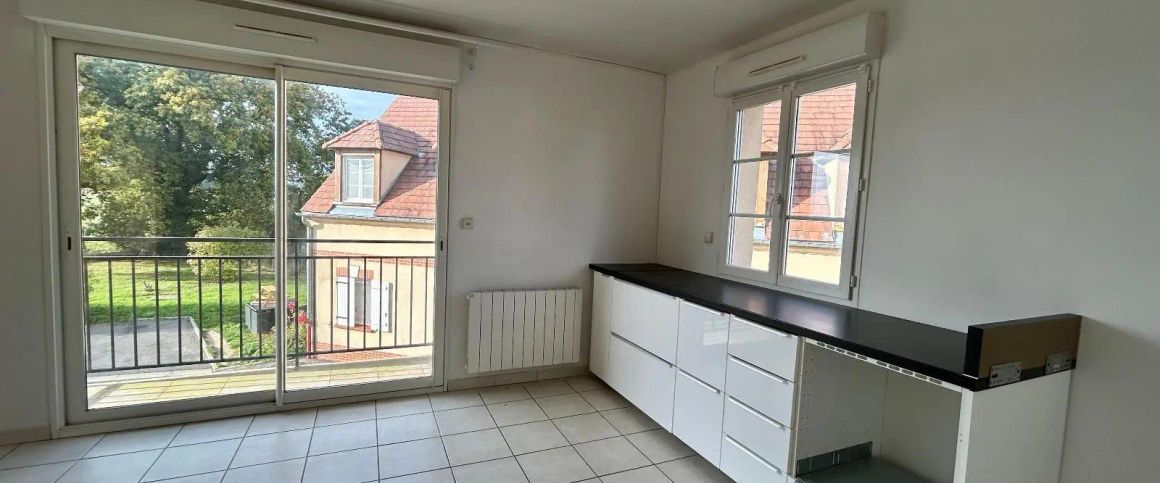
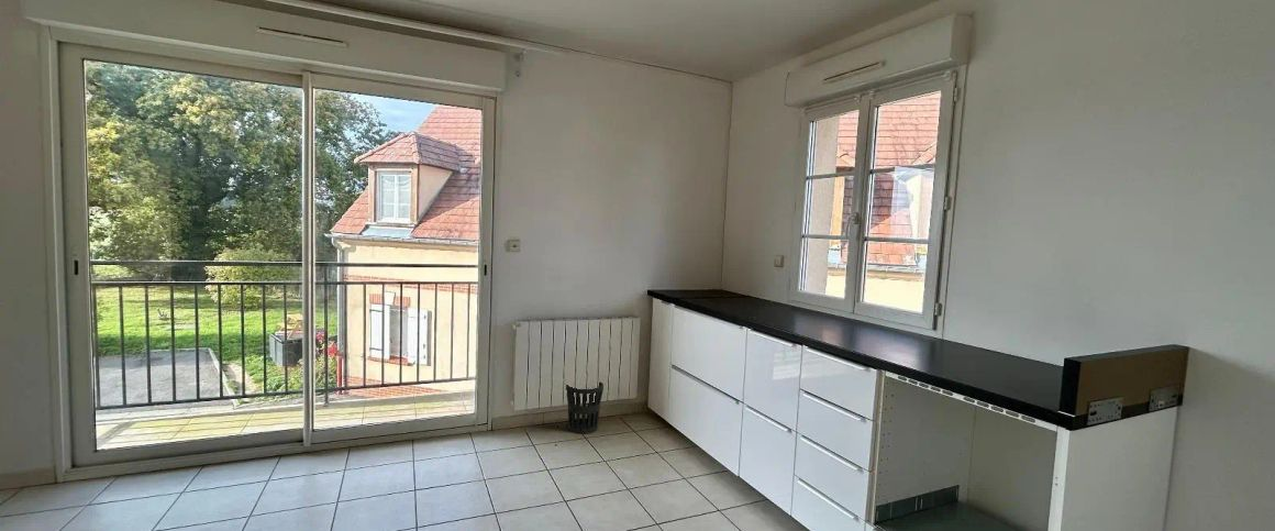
+ wastebasket [565,380,605,434]
